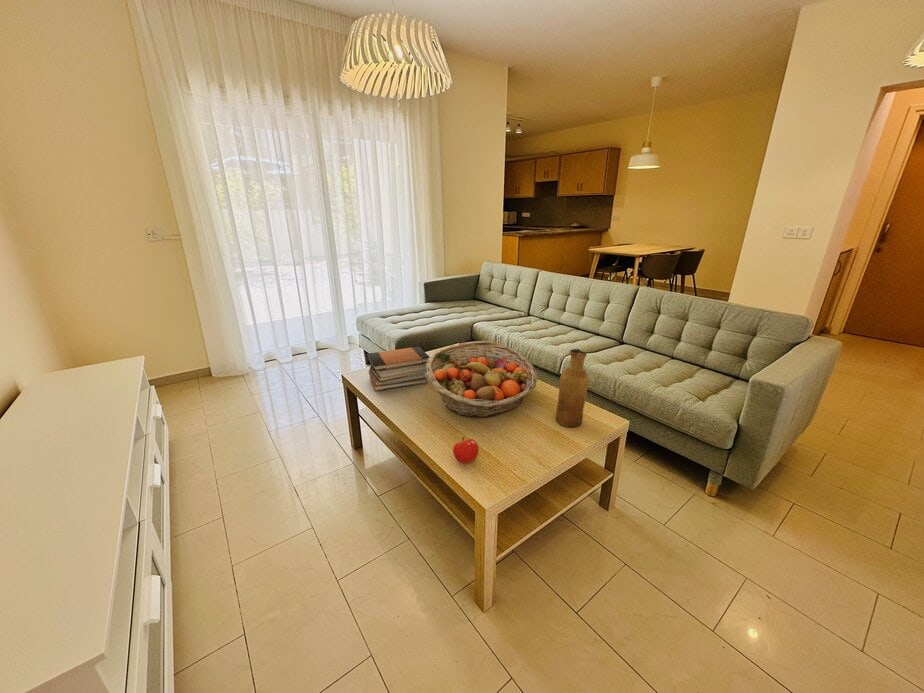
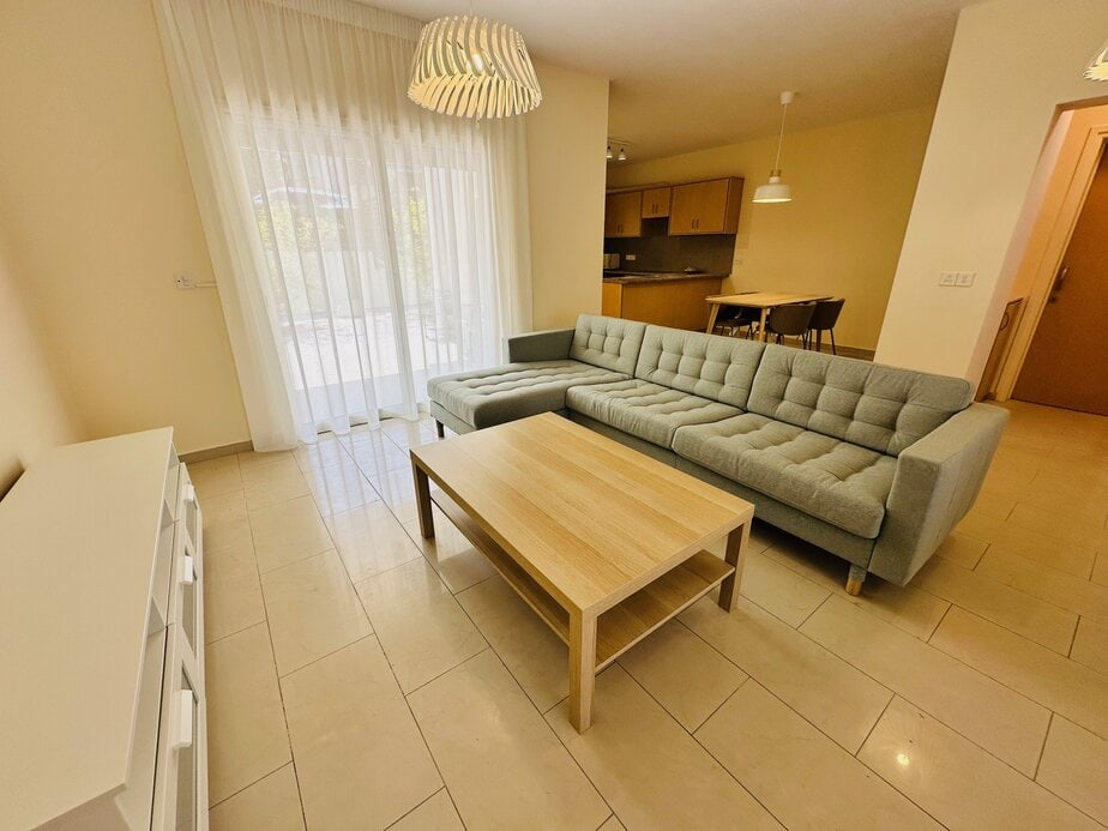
- vase [555,348,590,428]
- fruit basket [426,340,539,419]
- book stack [366,345,431,392]
- fruit [452,436,479,465]
